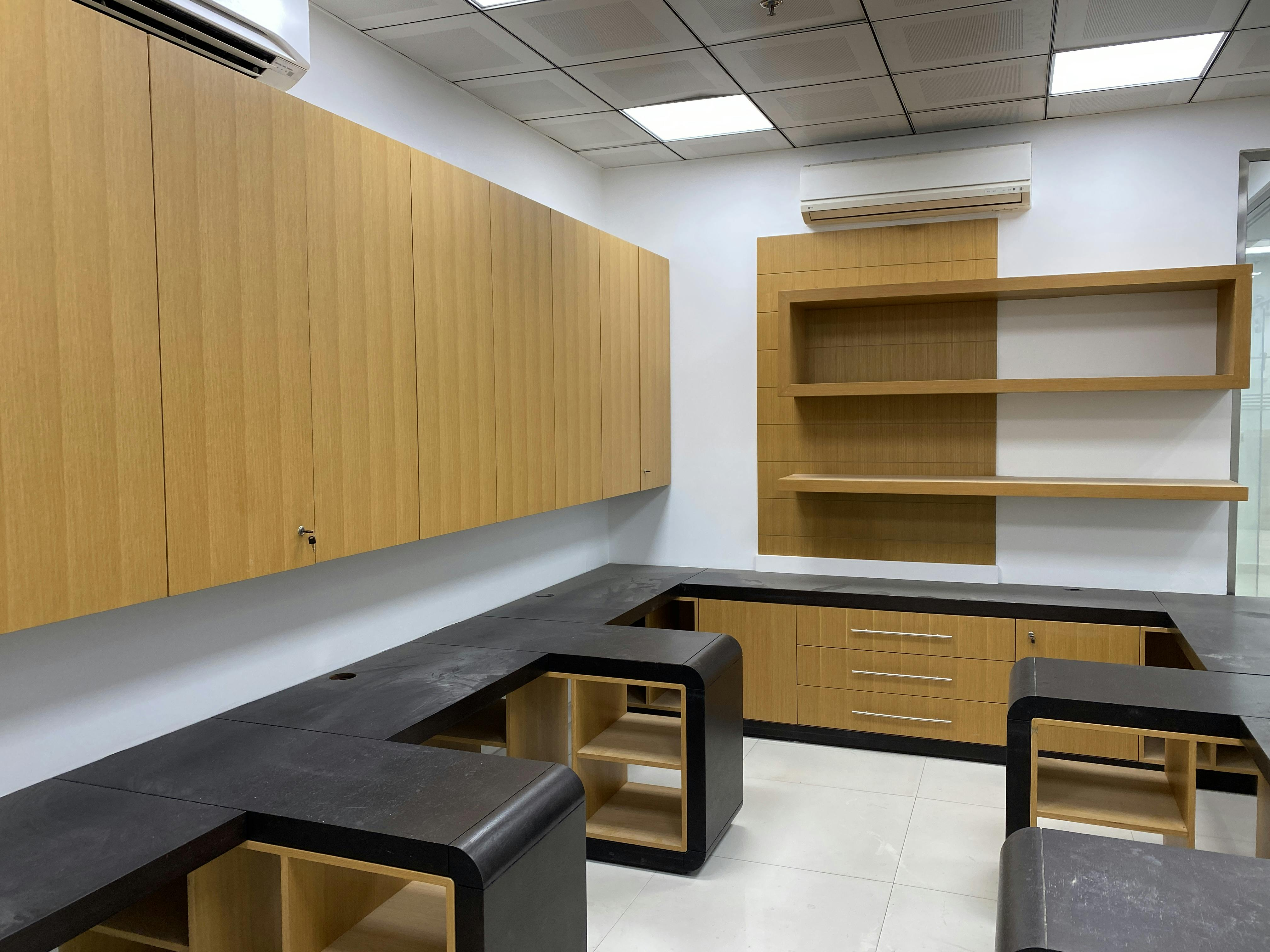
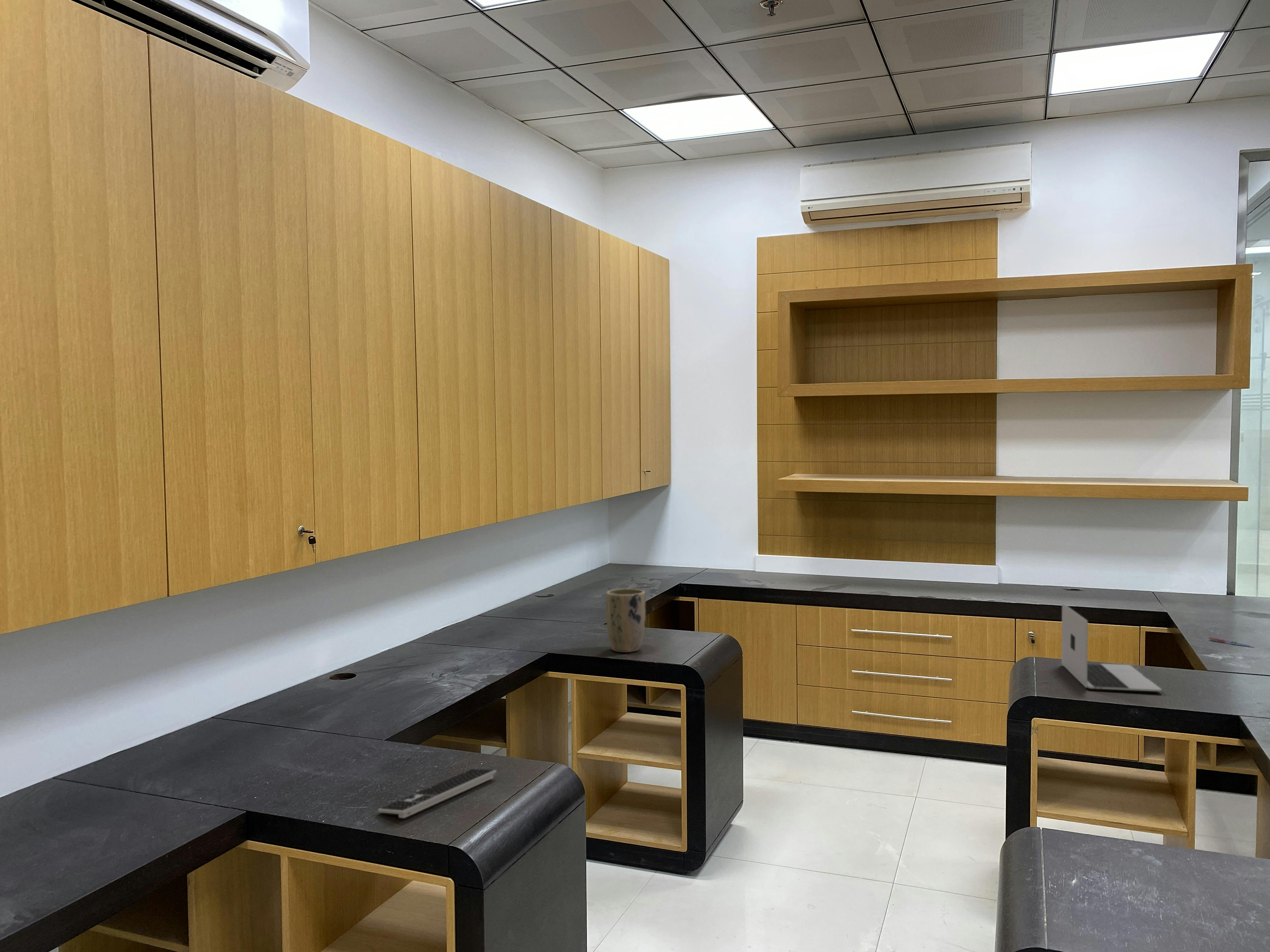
+ laptop [1061,603,1162,692]
+ pen [1208,637,1255,648]
+ plant pot [606,588,646,653]
+ keyboard [378,768,497,819]
